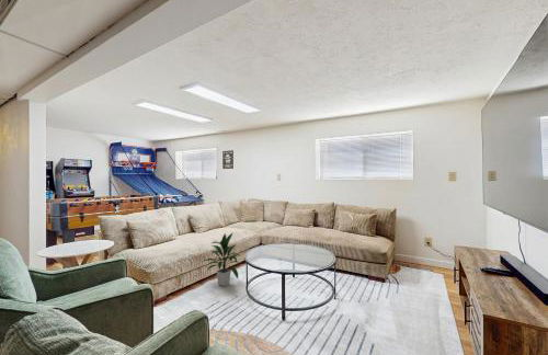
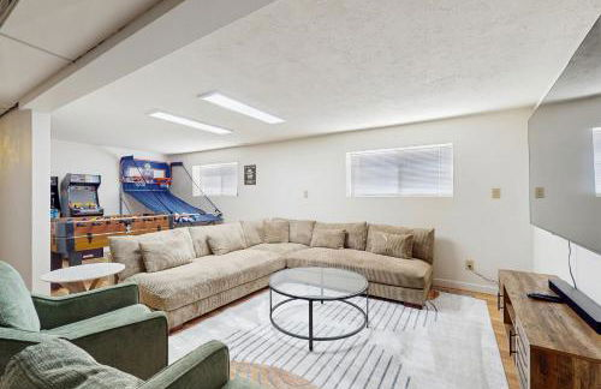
- indoor plant [202,232,242,287]
